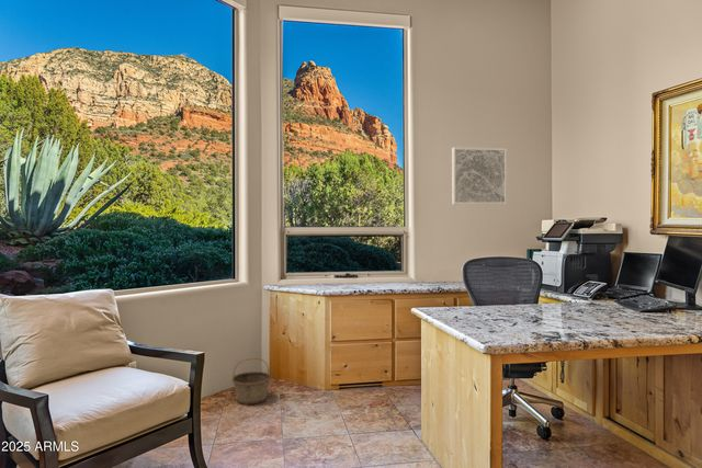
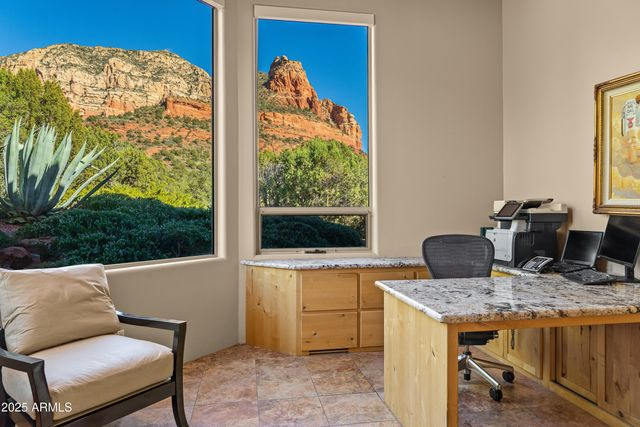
- wall art [451,146,508,206]
- basket [230,357,272,406]
